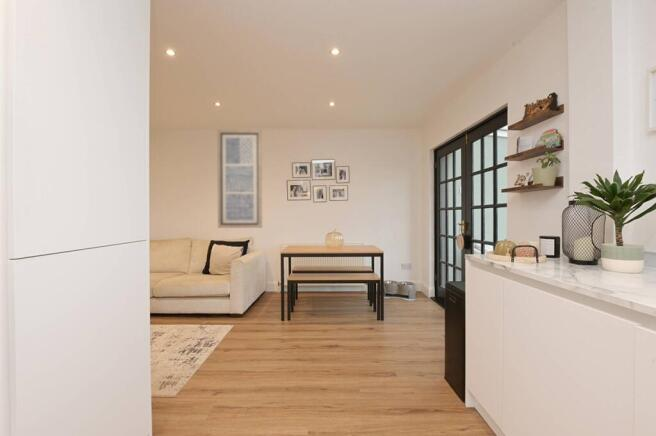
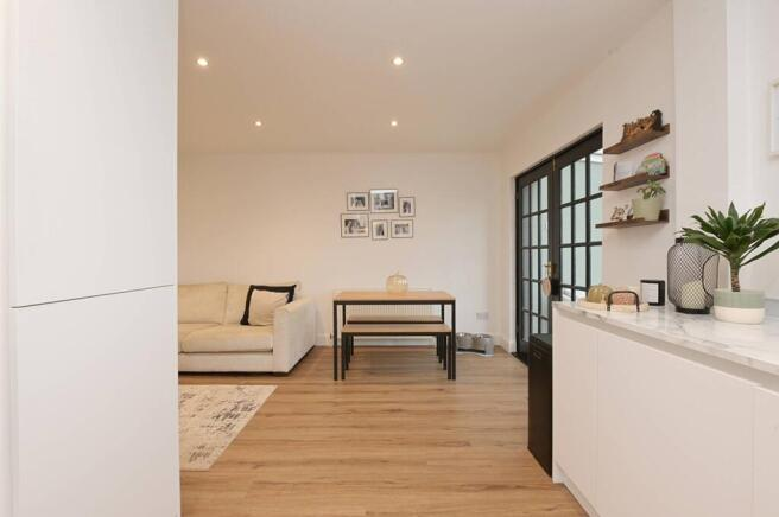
- wall art [216,129,263,229]
